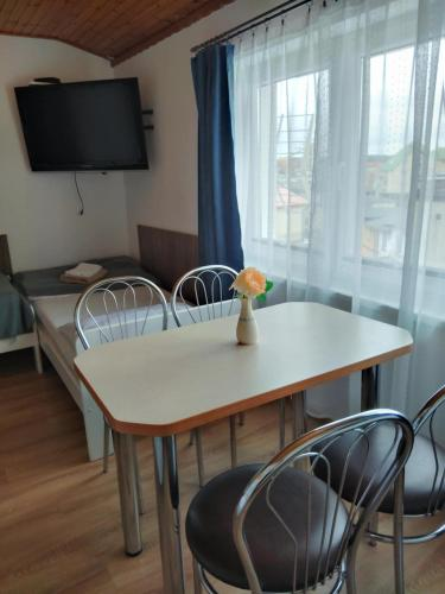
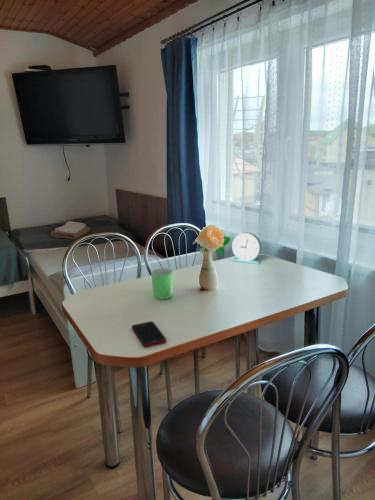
+ mug [150,267,174,300]
+ cell phone [131,320,167,348]
+ alarm clock [231,231,262,265]
